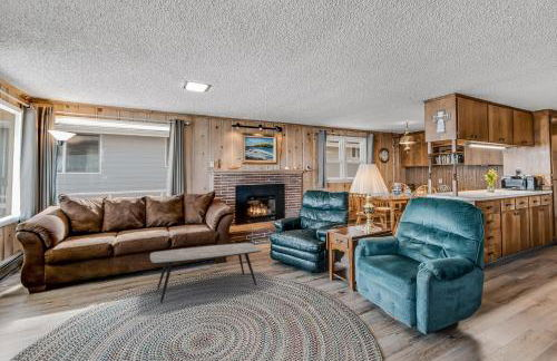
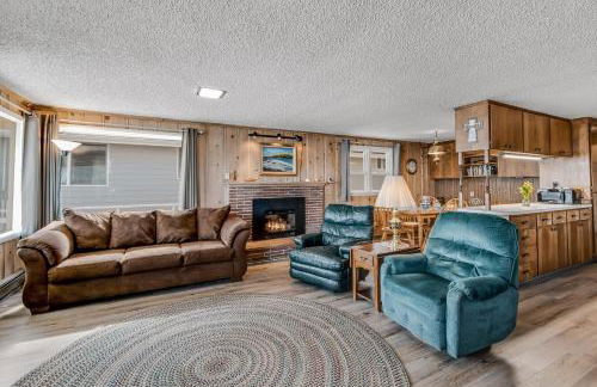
- coffee table [149,242,263,304]
